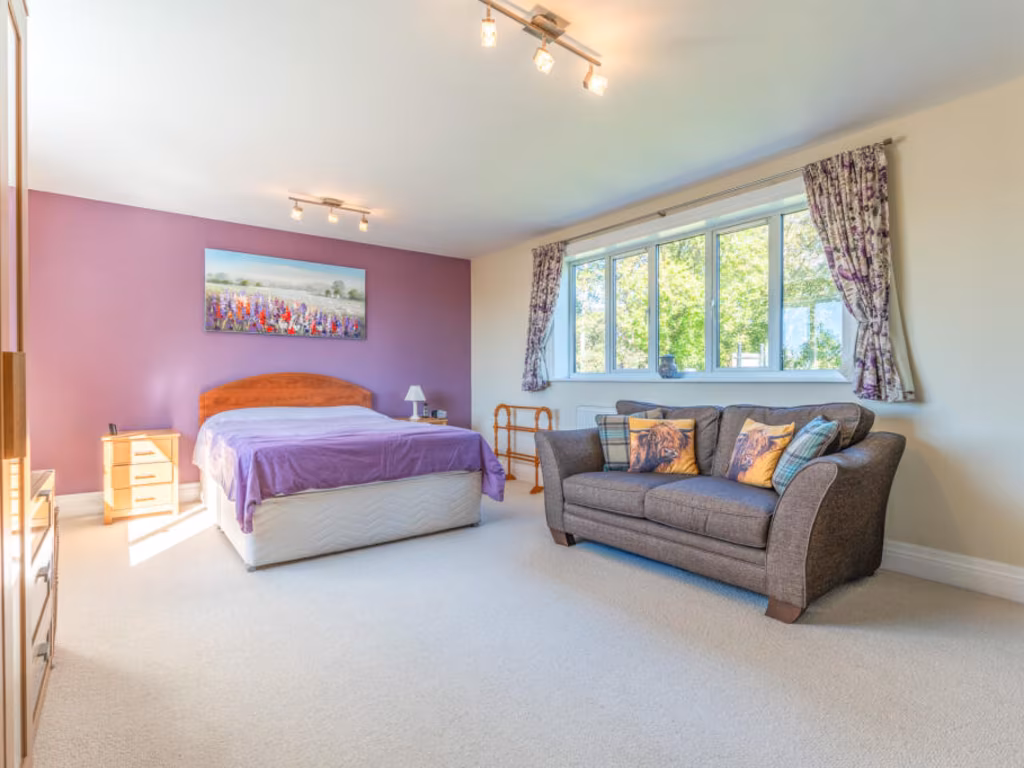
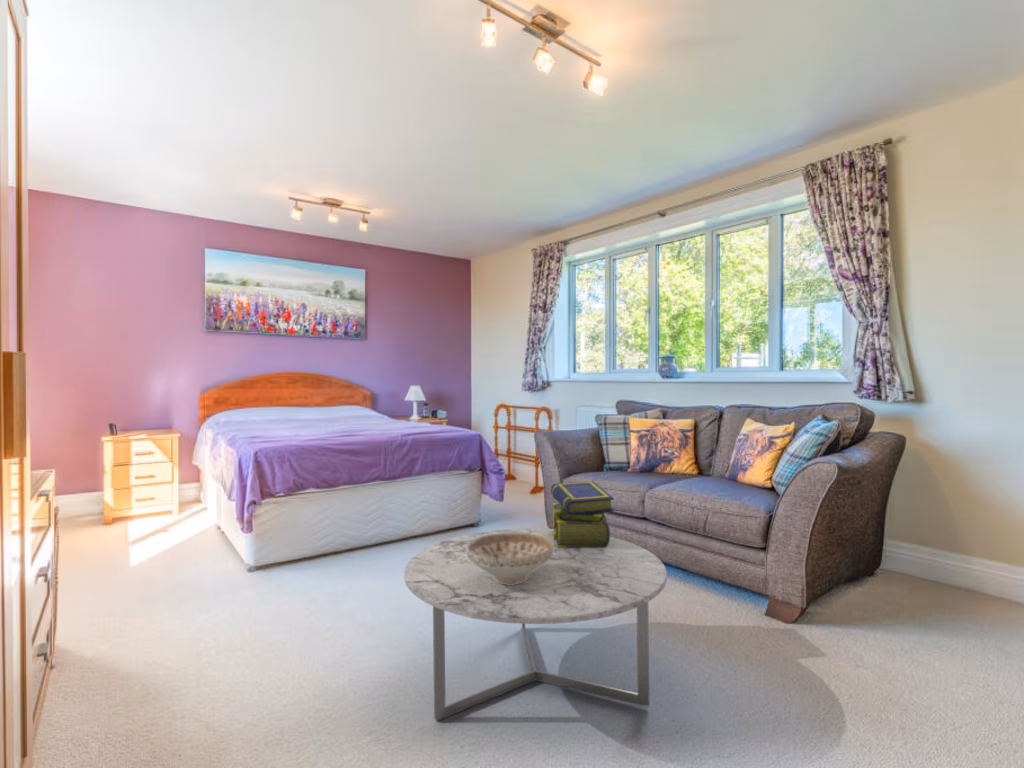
+ stack of books [550,480,615,548]
+ coffee table [403,527,668,722]
+ decorative bowl [467,533,554,585]
